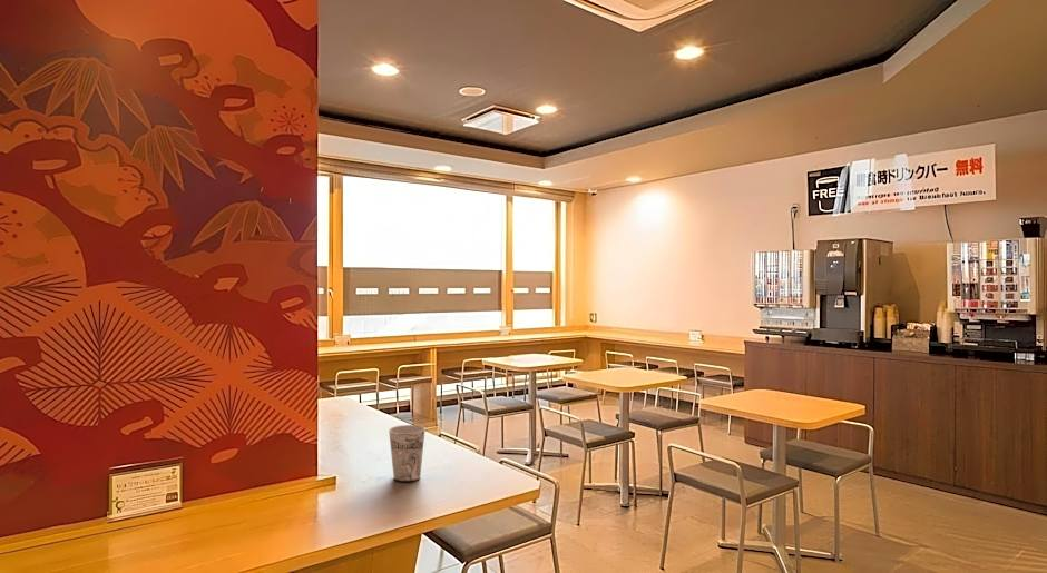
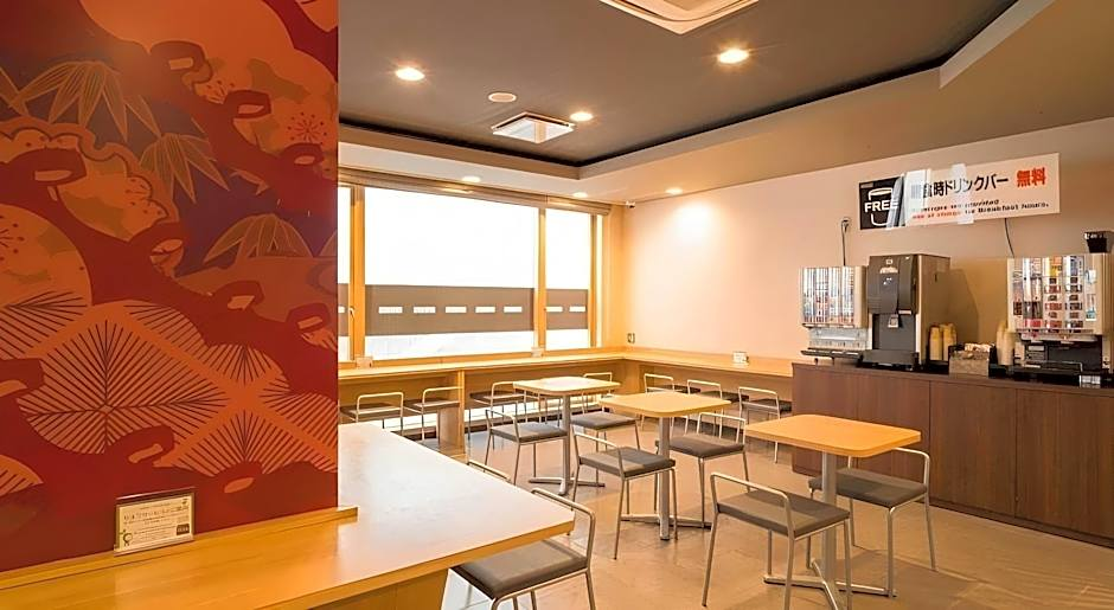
- cup [388,424,427,483]
